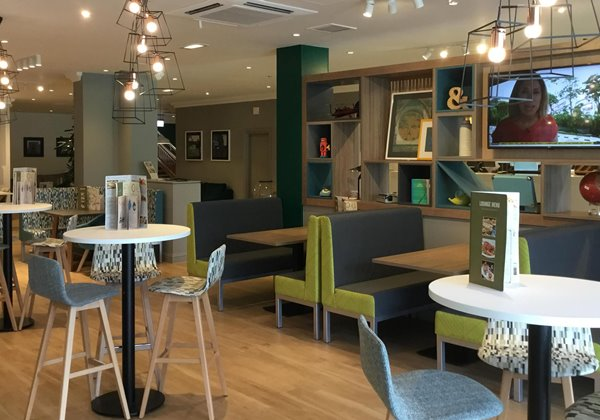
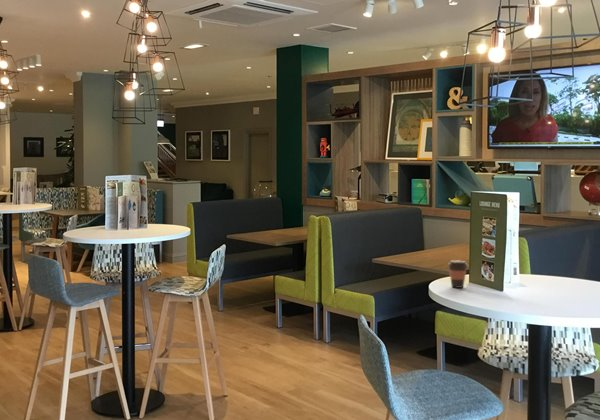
+ coffee cup [447,259,469,289]
